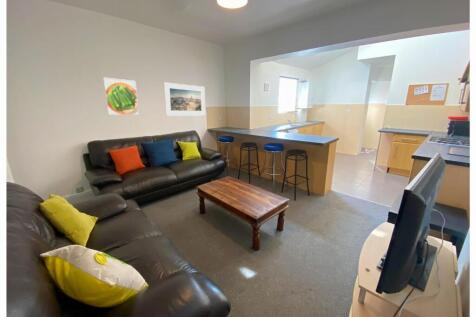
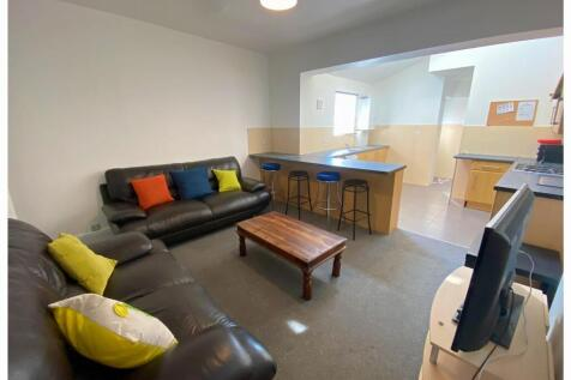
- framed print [102,77,140,116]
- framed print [163,81,206,116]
